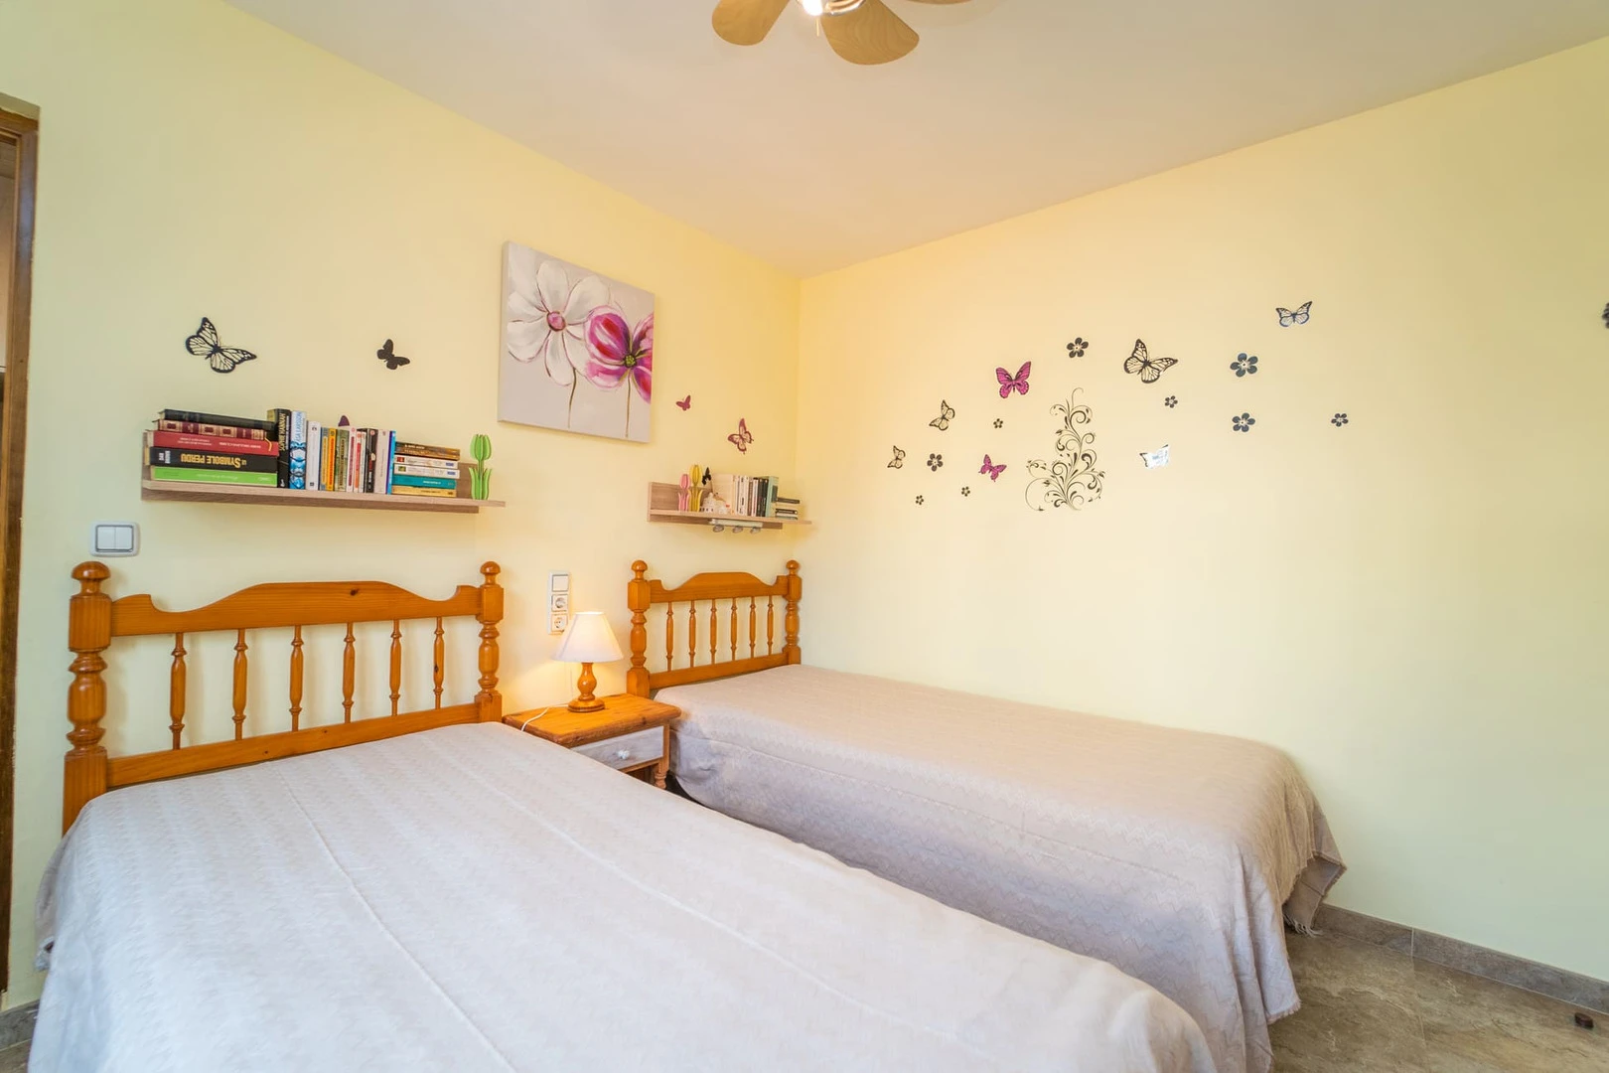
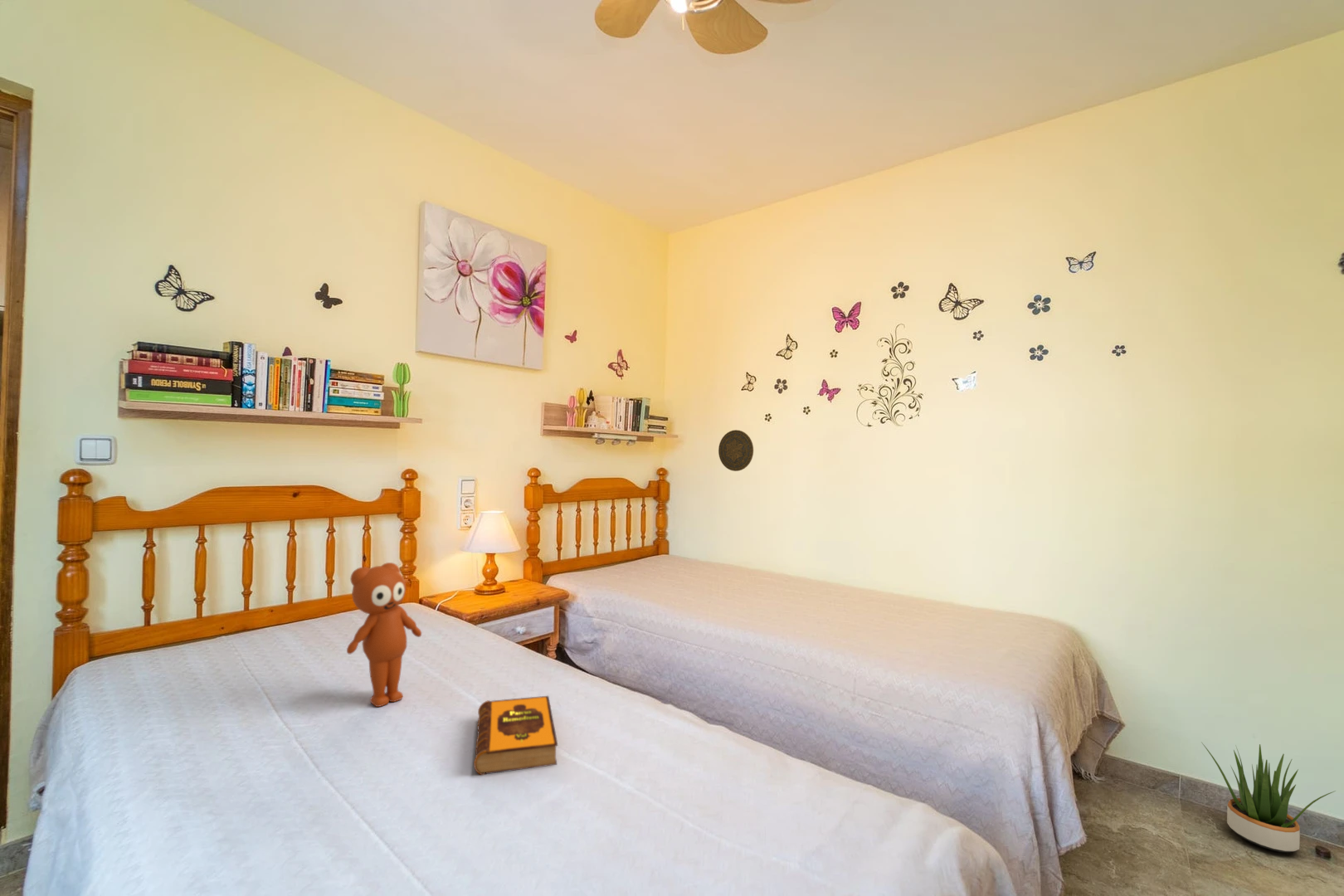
+ decorative plate [718,429,754,472]
+ teddy bear [346,562,422,708]
+ hardback book [473,695,558,776]
+ potted plant [1201,743,1337,853]
